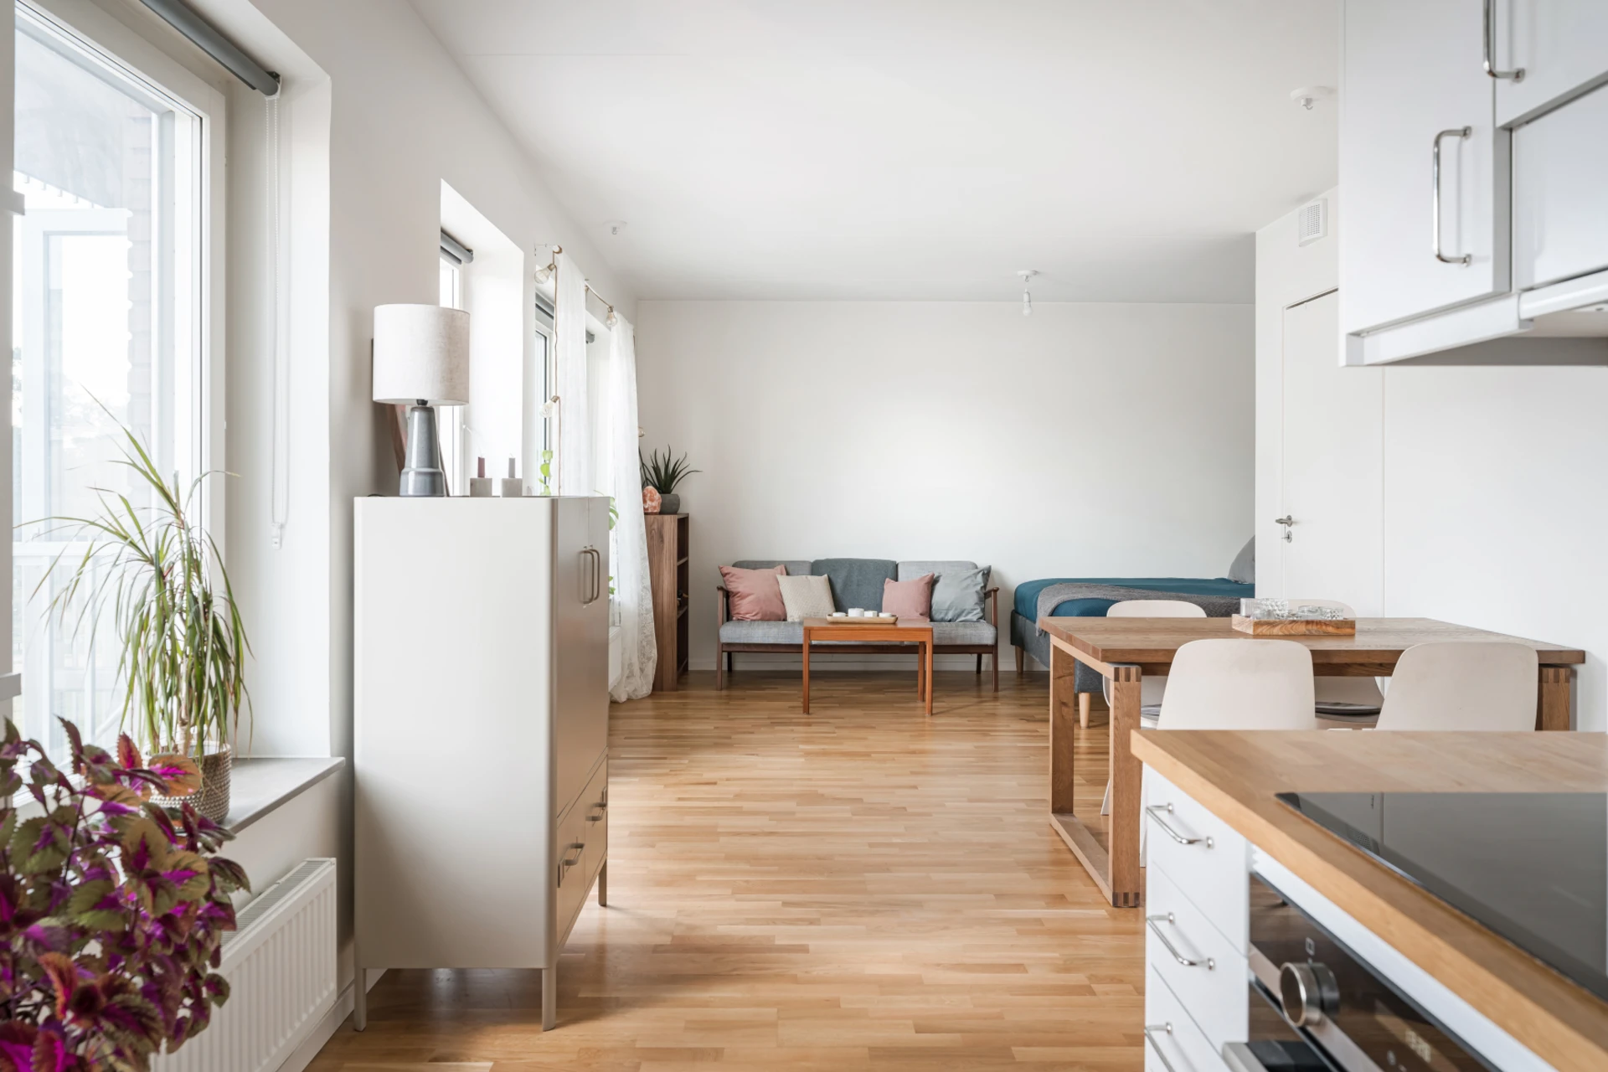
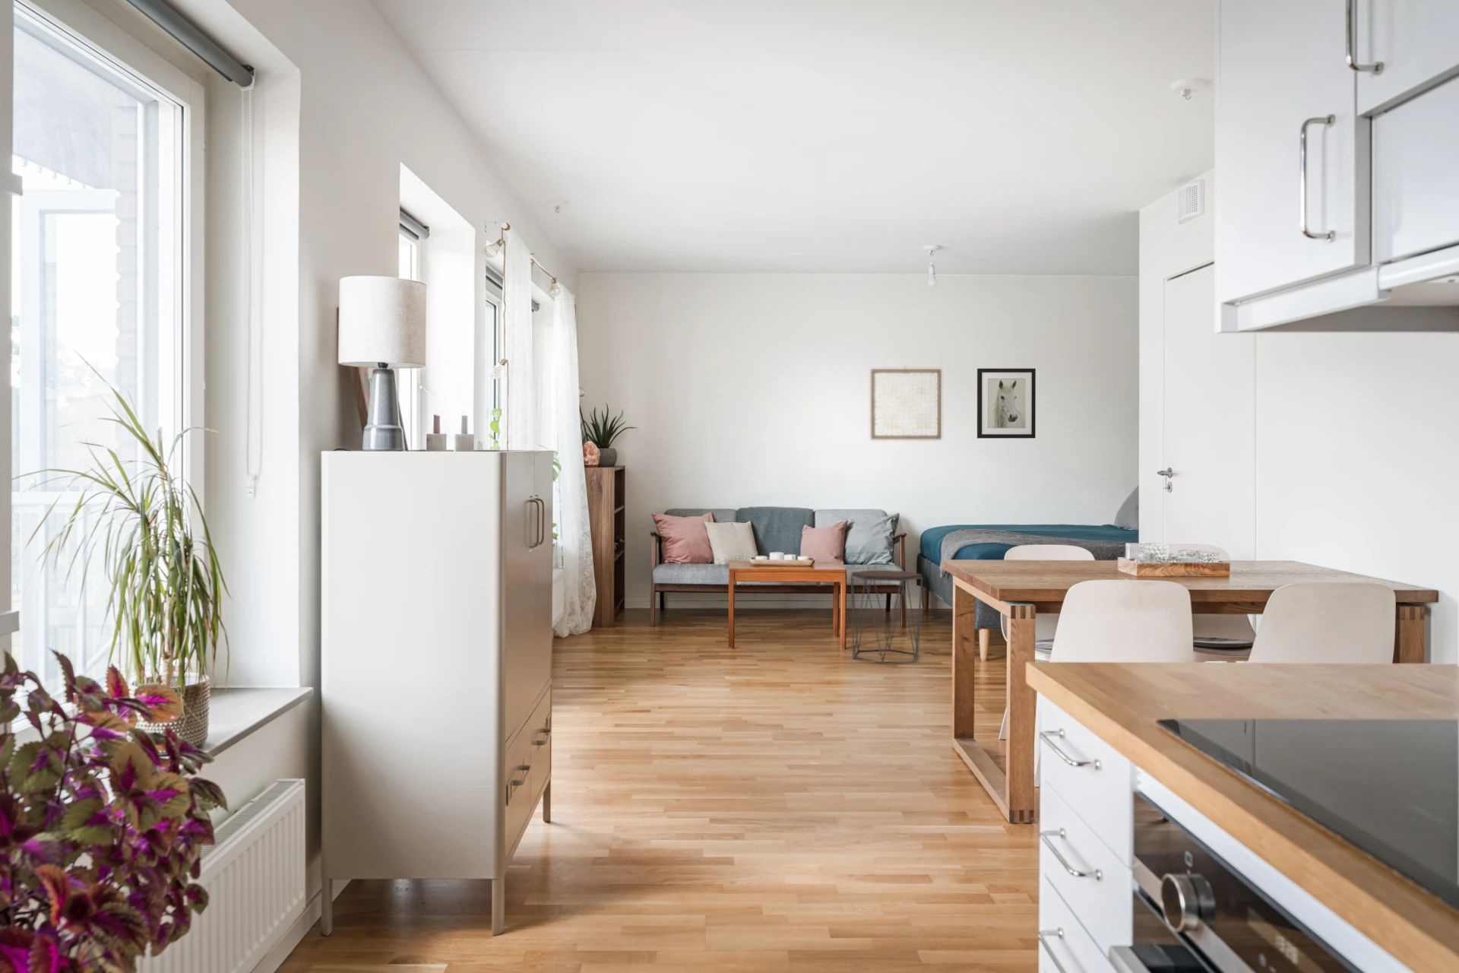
+ wall art [977,368,1037,440]
+ wall art [871,366,942,440]
+ side table [850,569,924,664]
